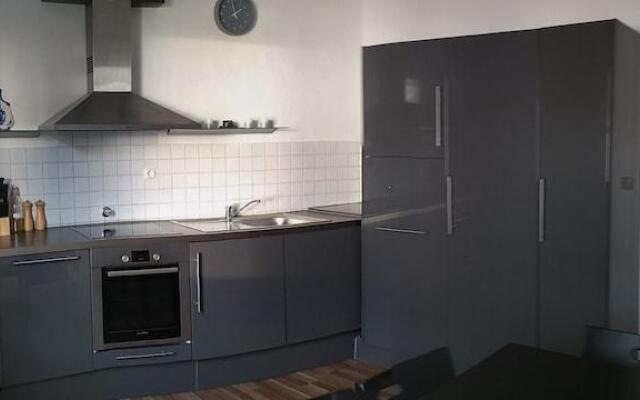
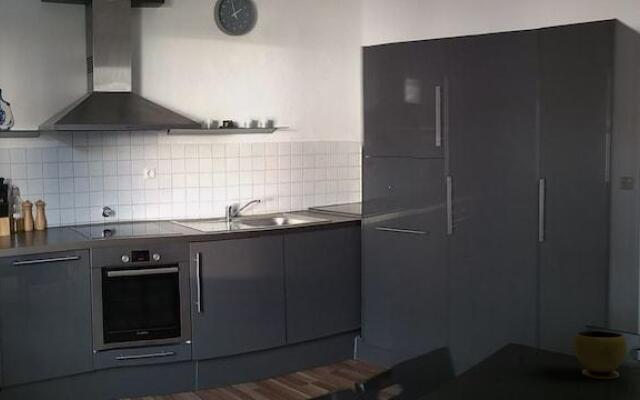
+ bowl [573,330,627,380]
